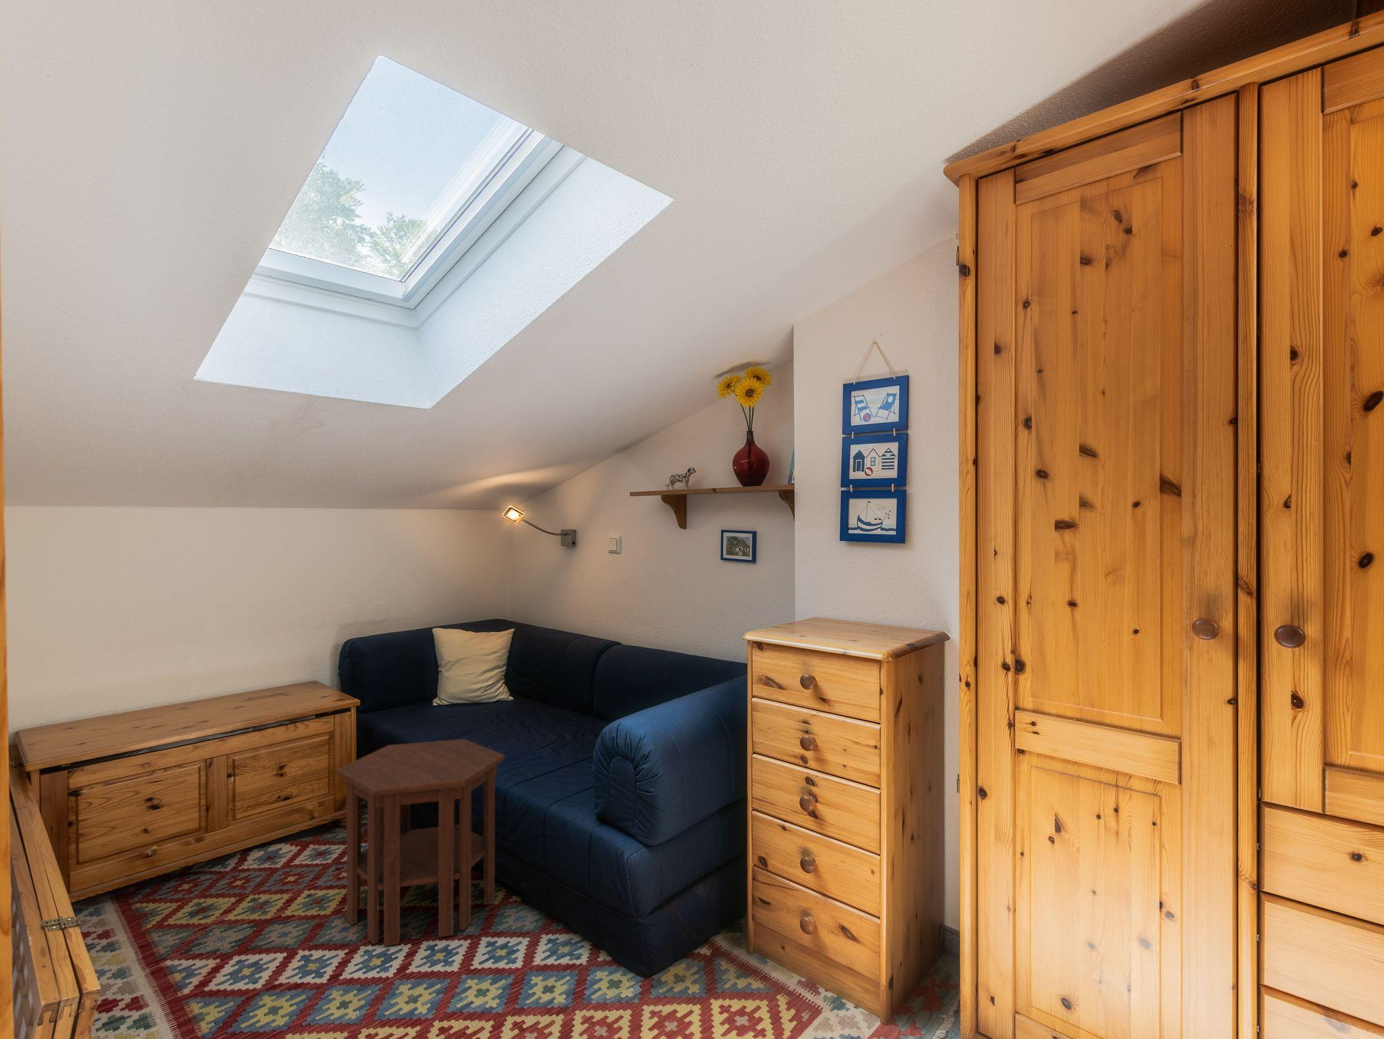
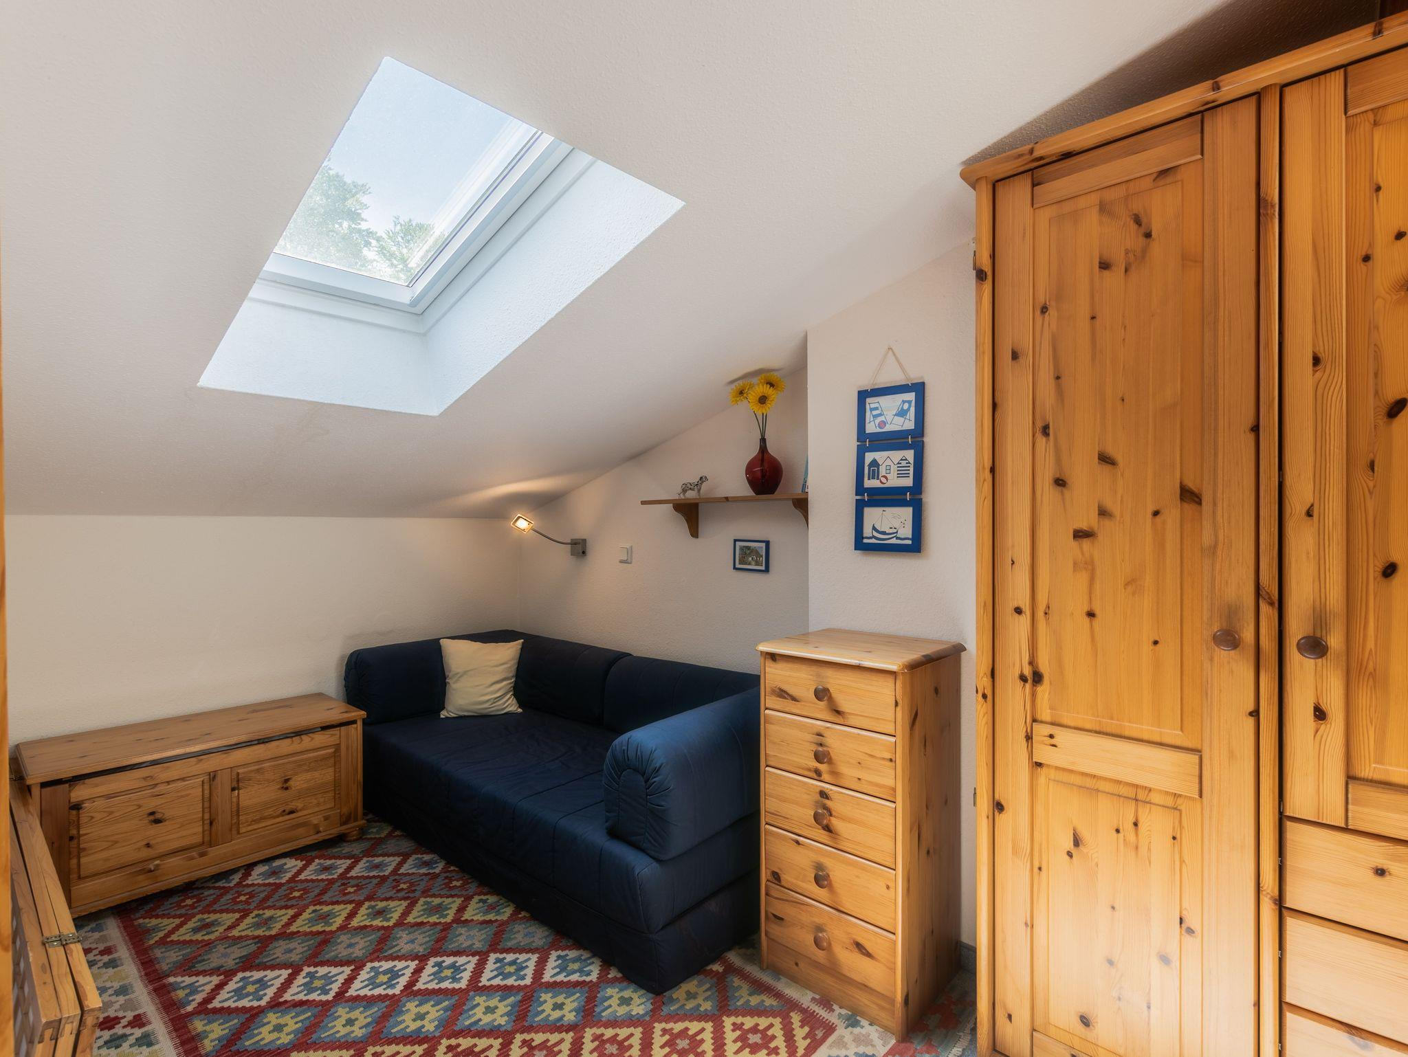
- side table [336,739,504,946]
